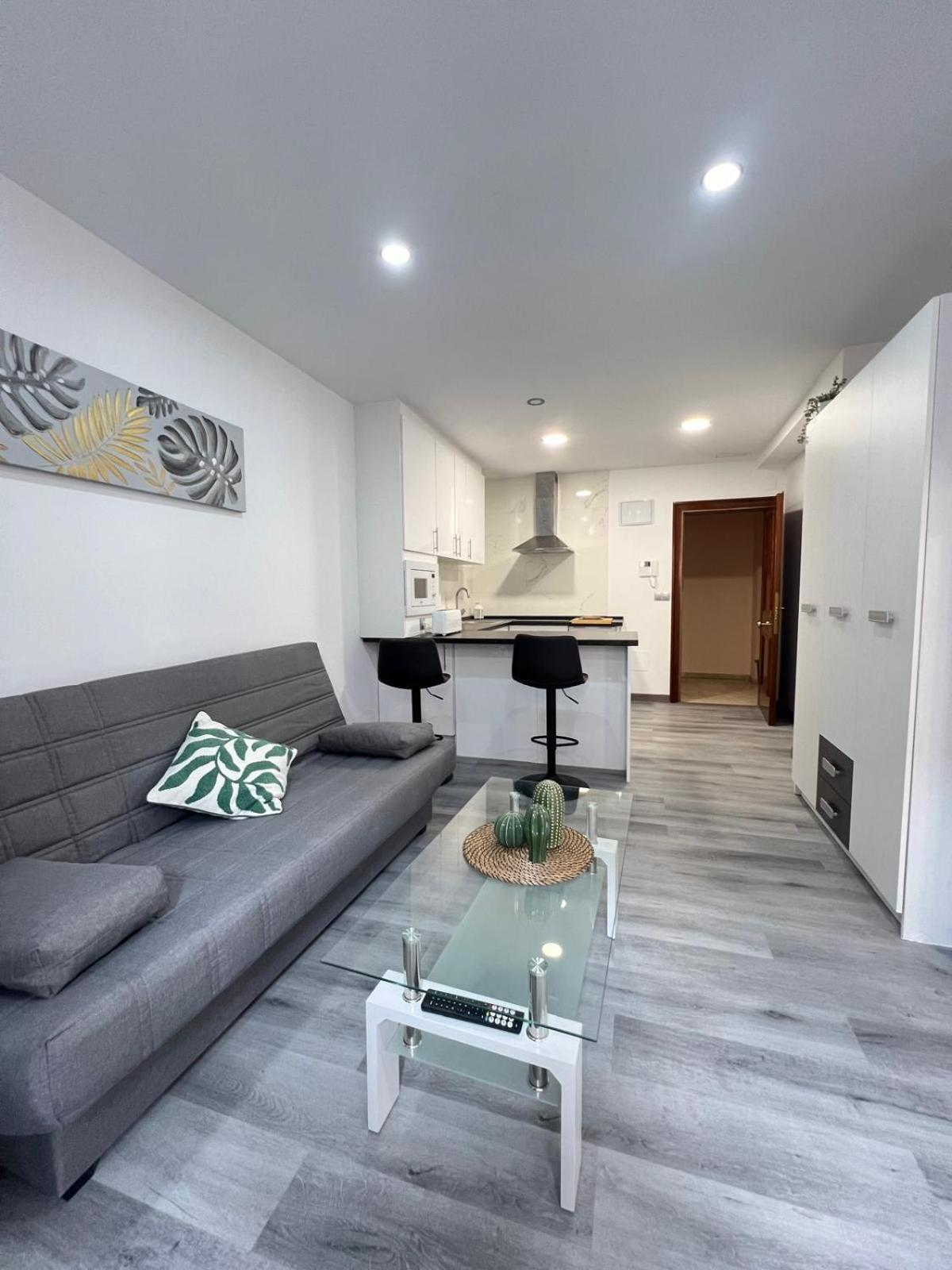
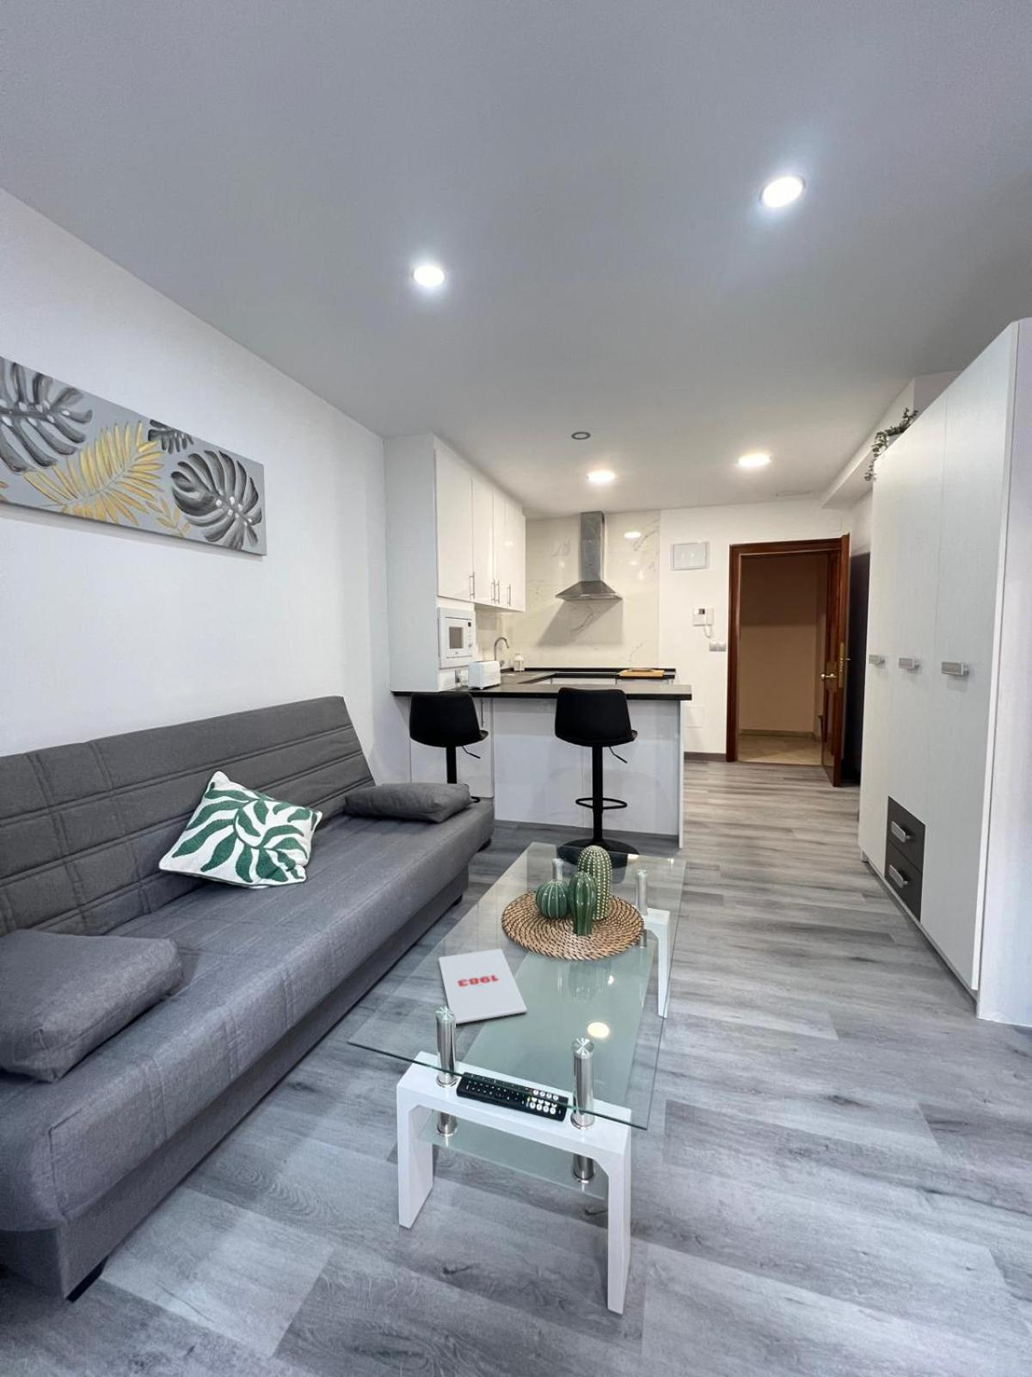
+ magazine [438,948,528,1025]
